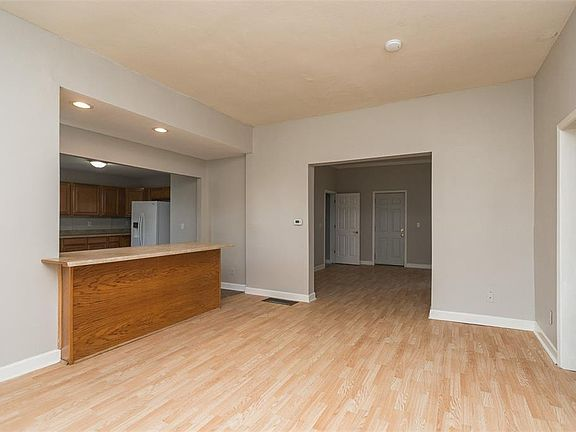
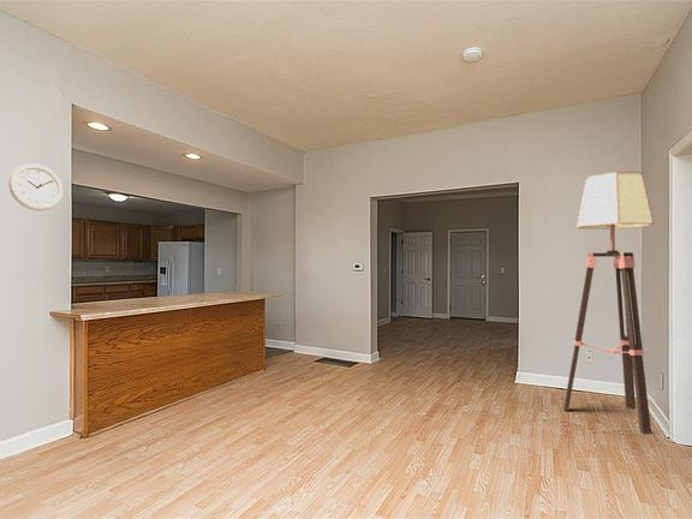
+ floor lamp [562,171,655,435]
+ wall clock [7,162,64,211]
